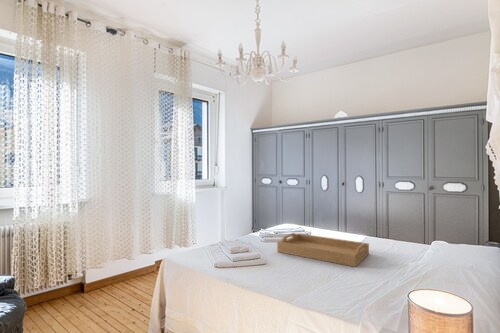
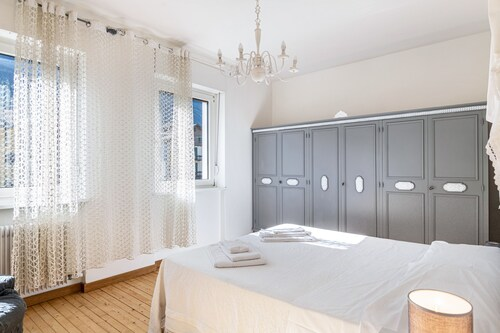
- serving tray [276,232,370,268]
